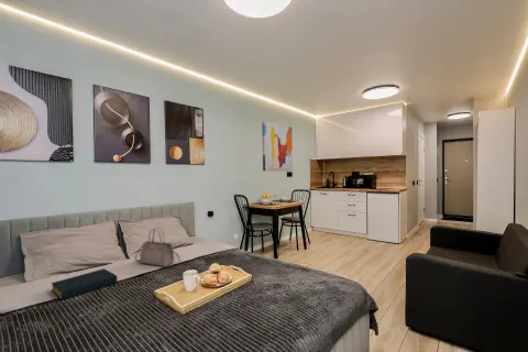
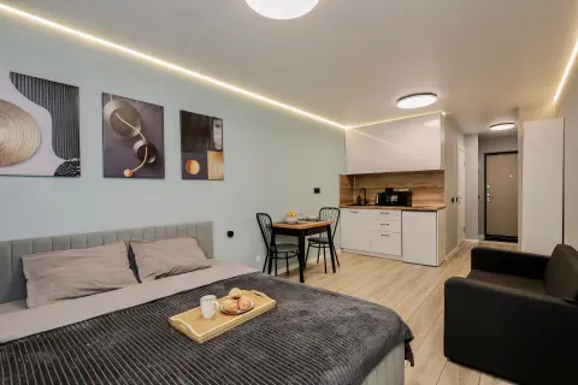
- hardback book [51,267,118,301]
- wall art [261,120,294,172]
- handbag [134,227,182,267]
